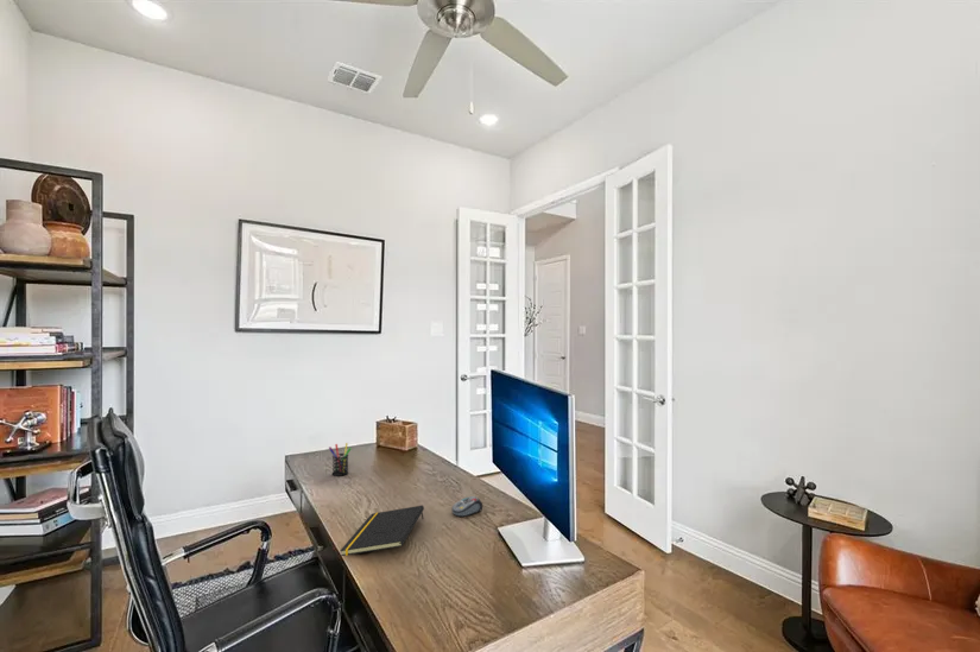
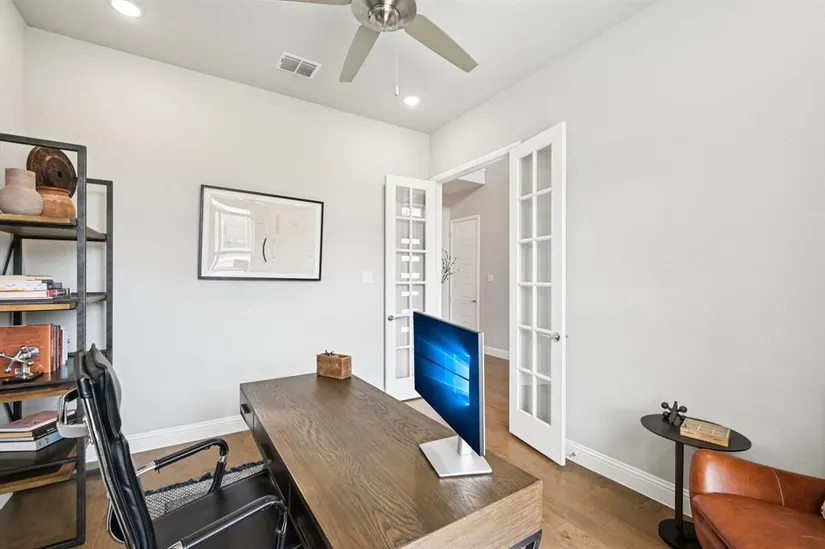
- pen holder [328,442,353,477]
- notepad [340,505,425,557]
- computer mouse [450,495,483,518]
